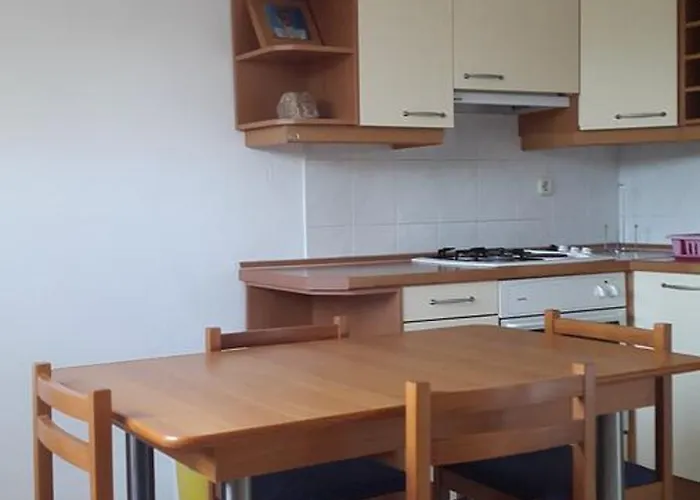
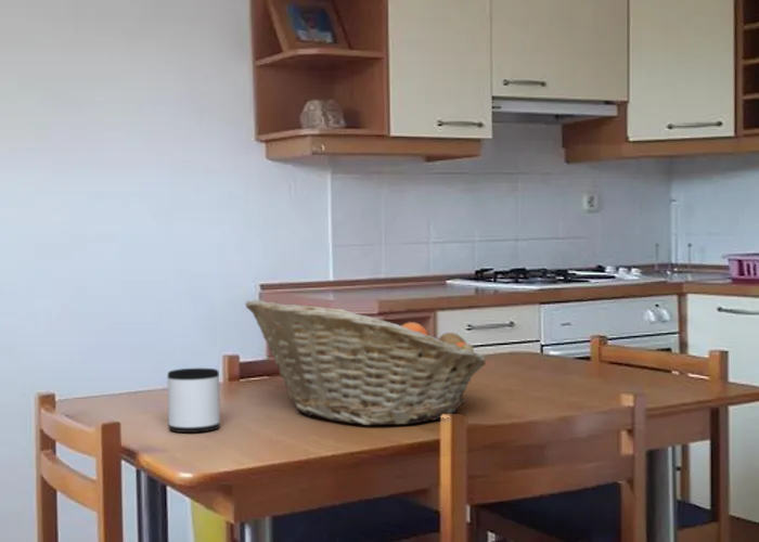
+ fruit basket [244,299,487,426]
+ mug [167,367,221,434]
